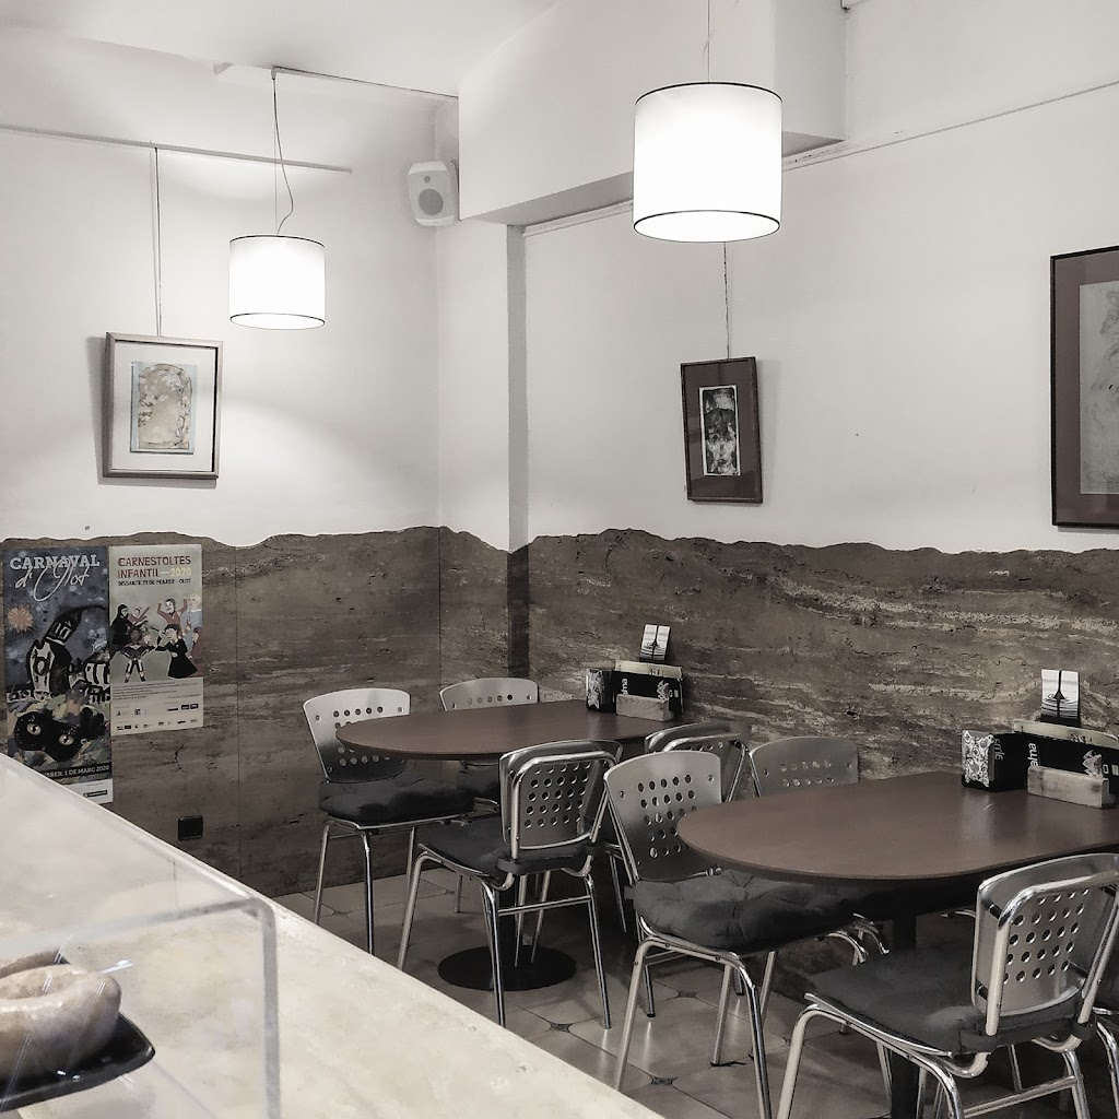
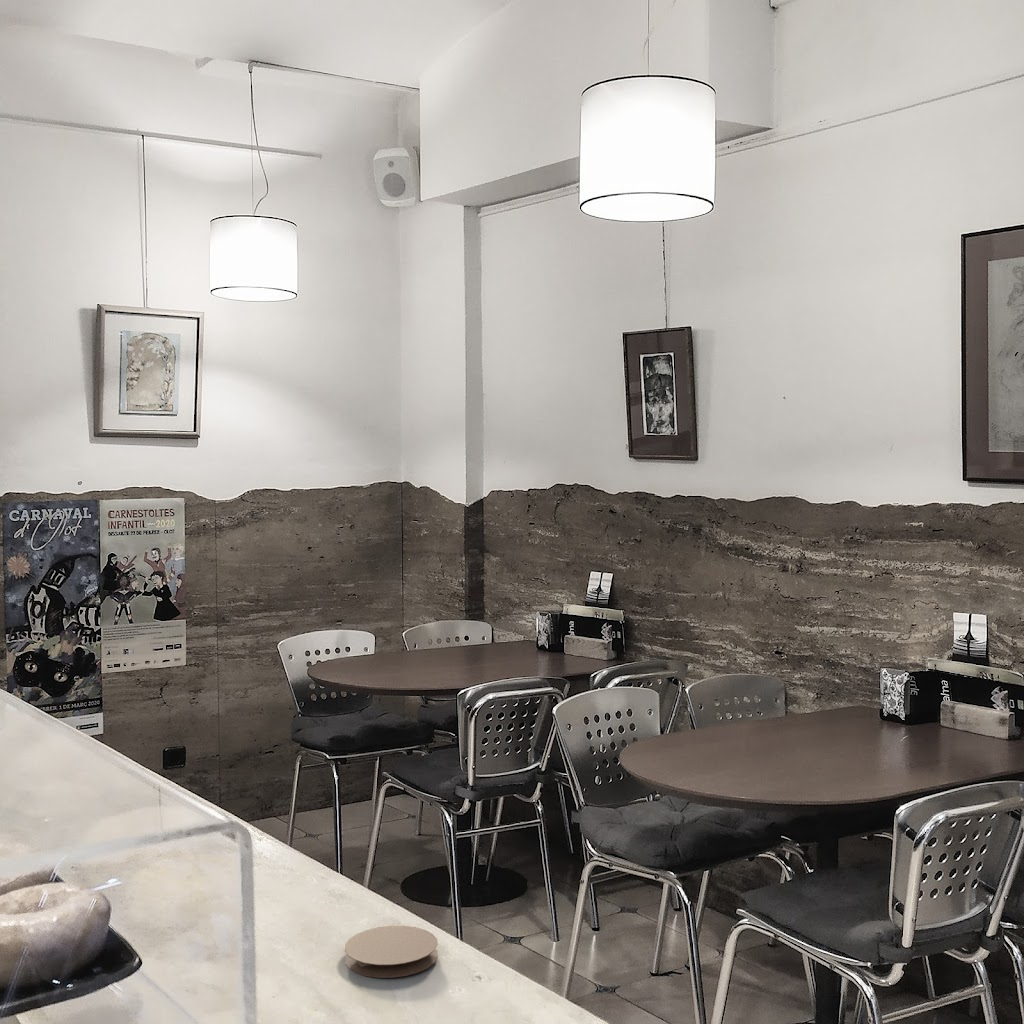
+ coaster [344,925,439,979]
